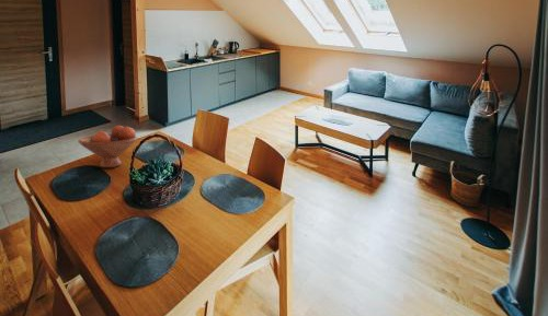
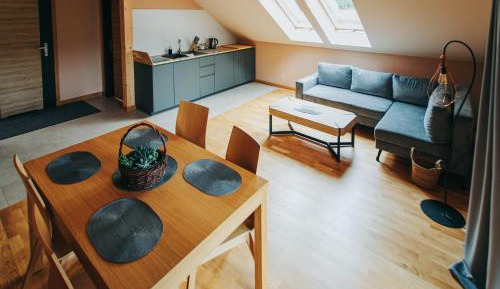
- fruit bowl [77,125,138,168]
